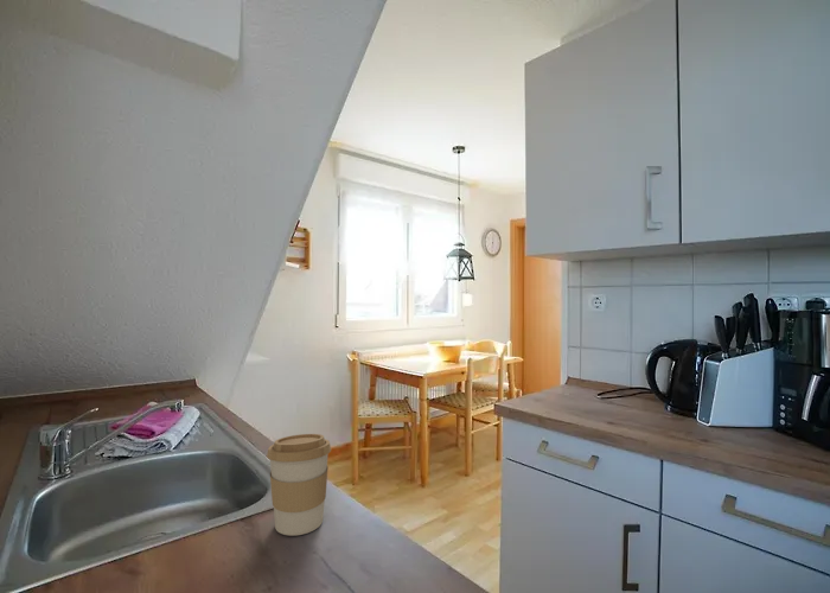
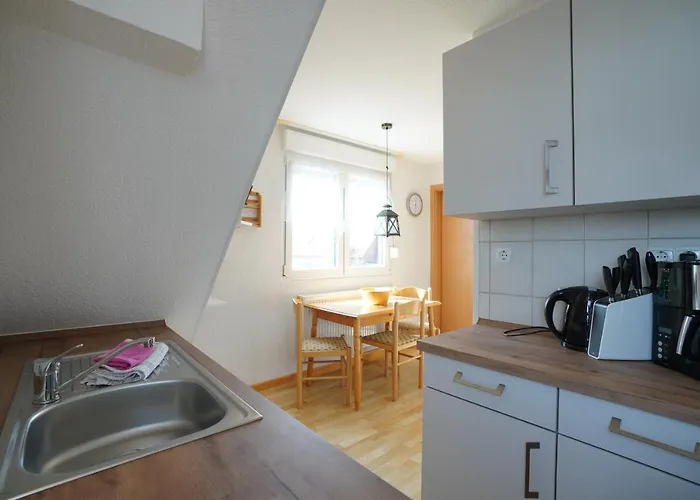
- coffee cup [266,433,332,537]
